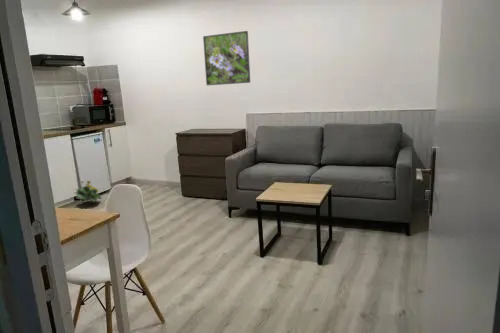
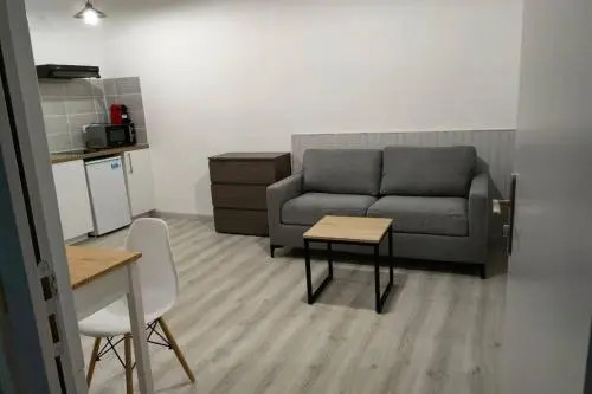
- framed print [202,30,251,86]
- flowering plant [74,179,102,203]
